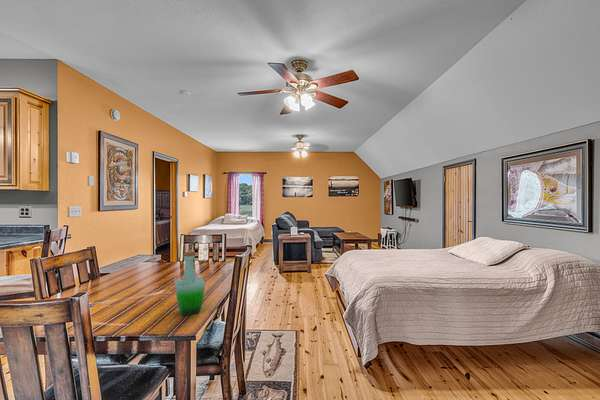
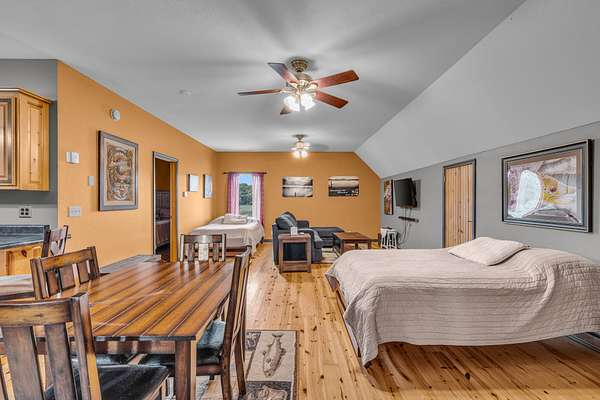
- bottle [173,250,206,317]
